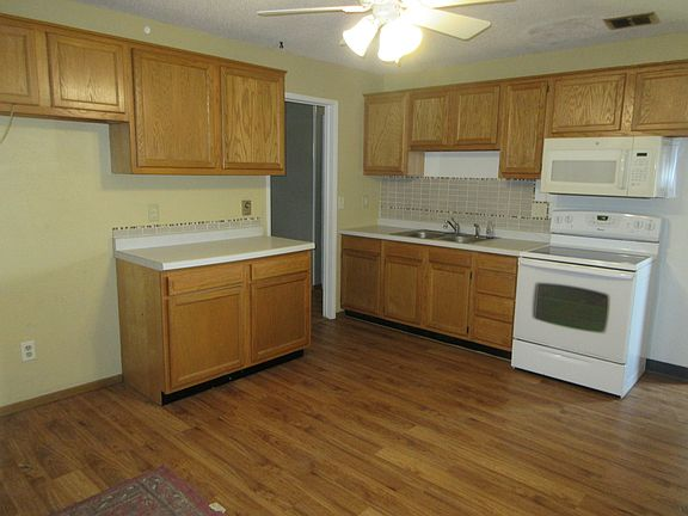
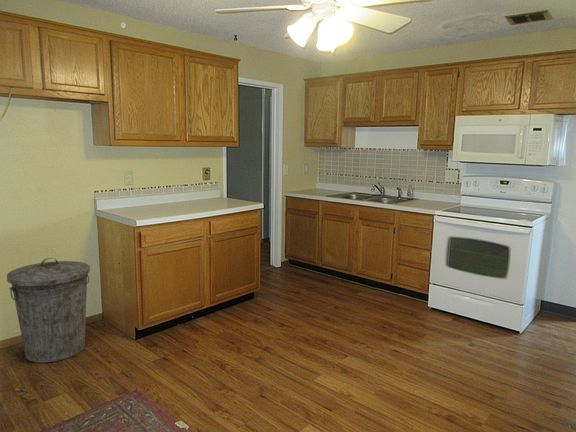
+ trash can [6,257,91,364]
